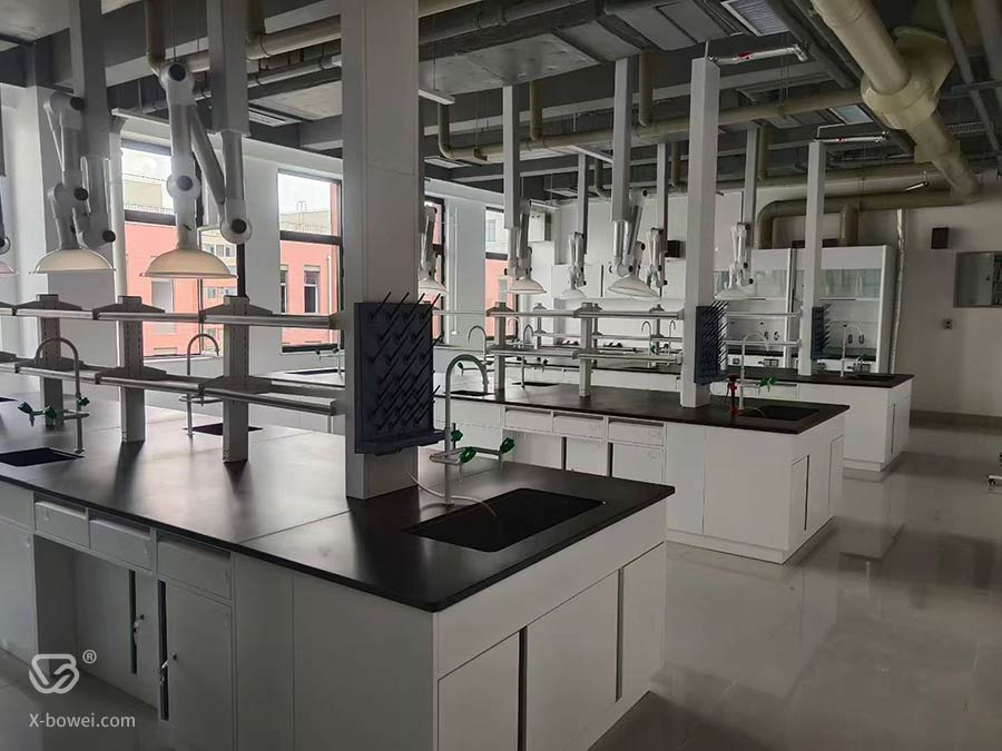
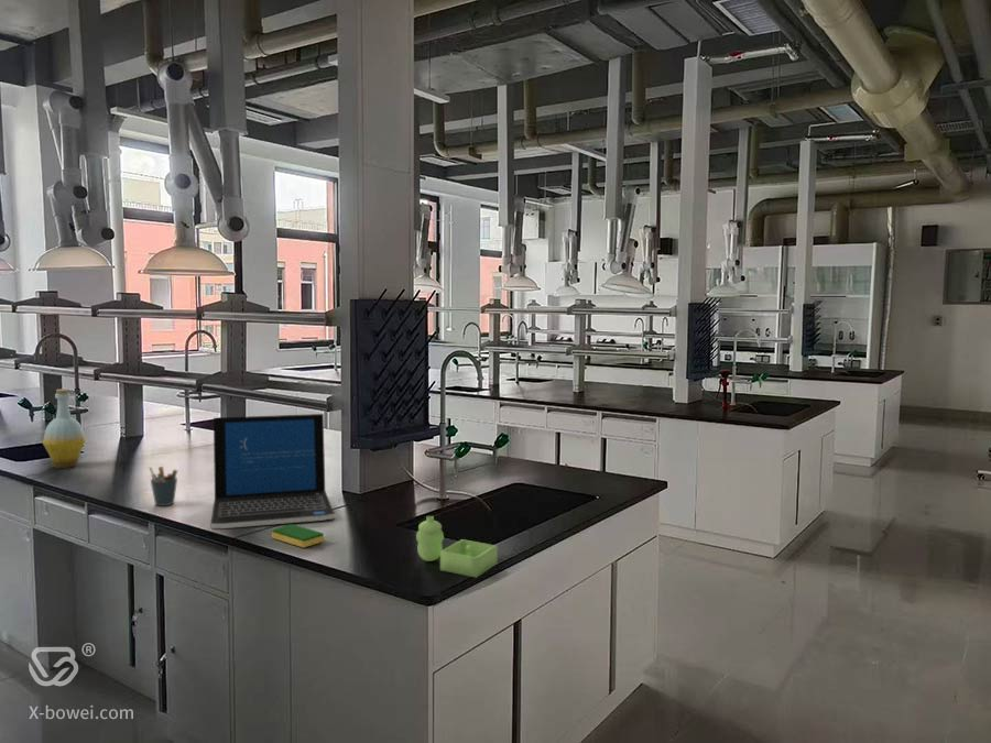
+ bottle [42,389,87,469]
+ laptop [209,413,336,529]
+ dish sponge [271,523,325,548]
+ soap dispenser [415,515,498,579]
+ pen holder [148,466,178,507]
